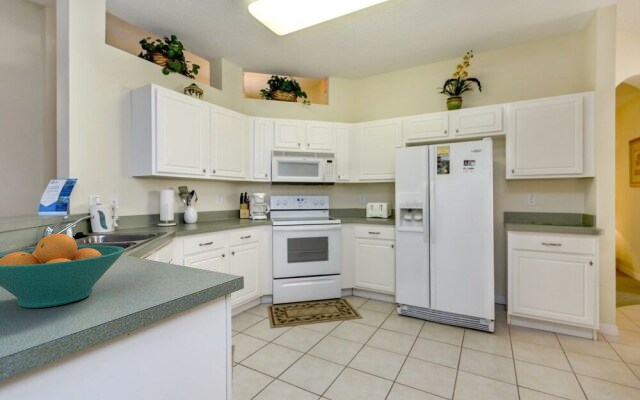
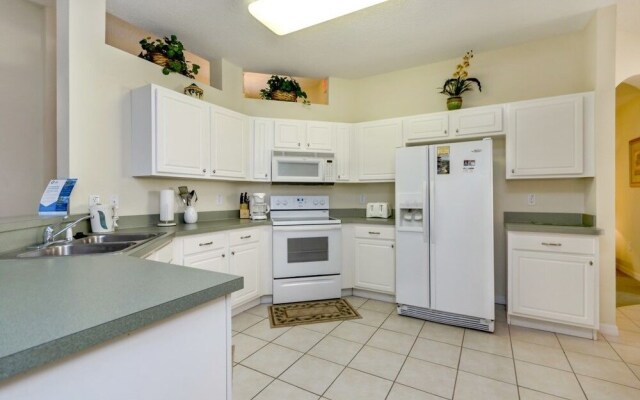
- fruit bowl [0,233,126,309]
